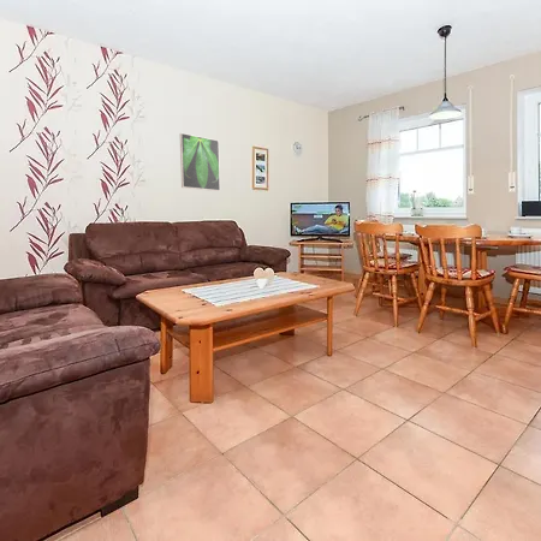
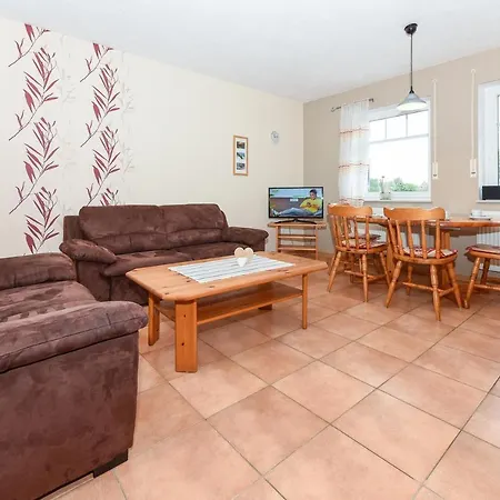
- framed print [179,132,221,192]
